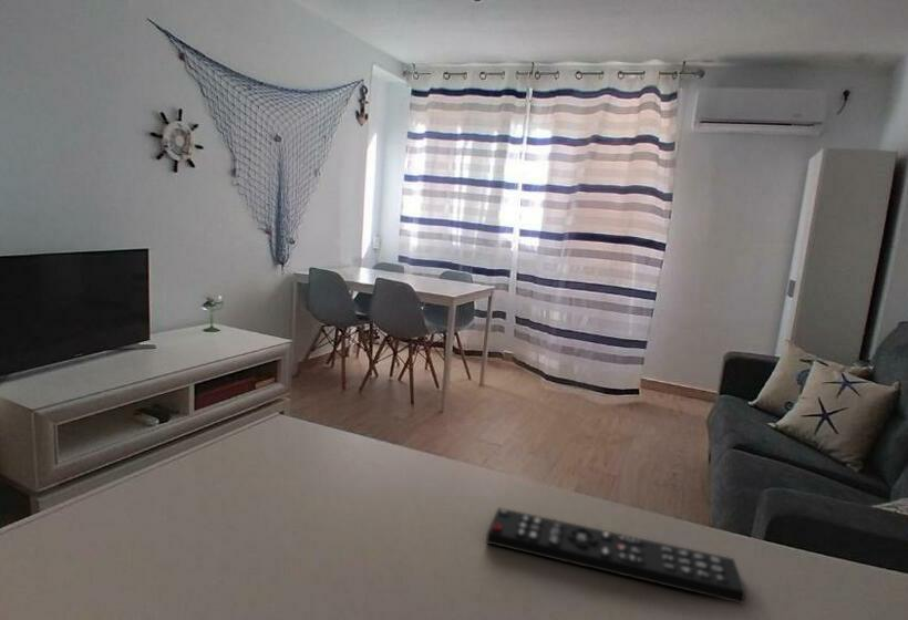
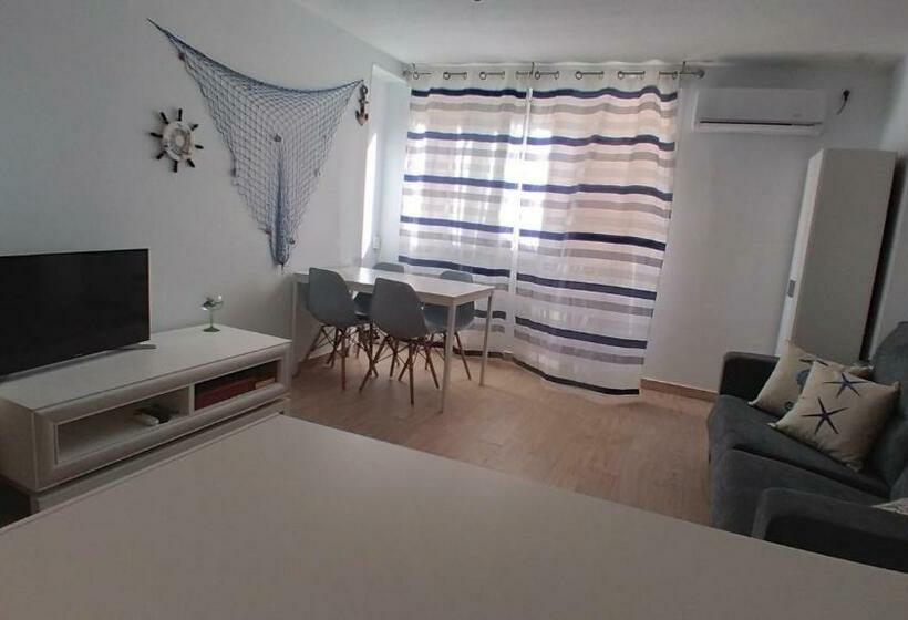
- remote control [485,506,746,606]
